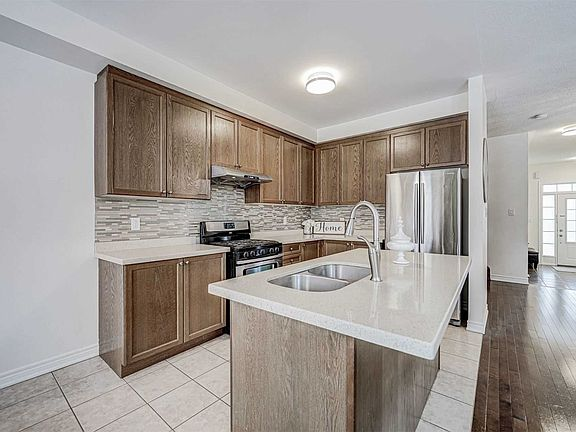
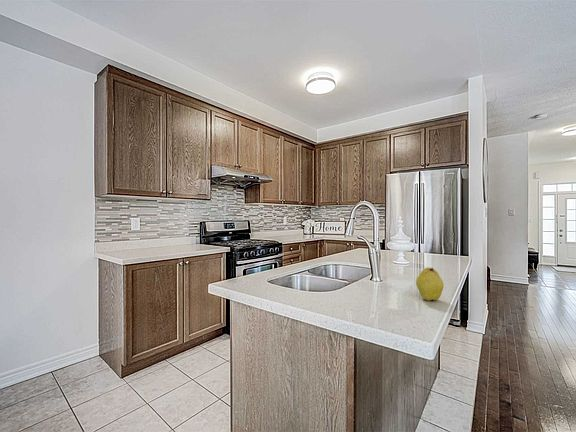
+ fruit [415,266,445,302]
